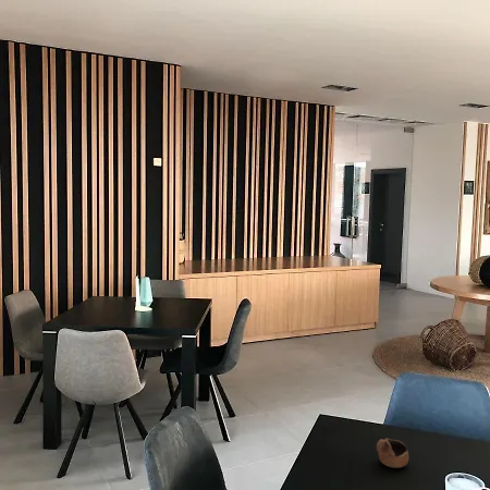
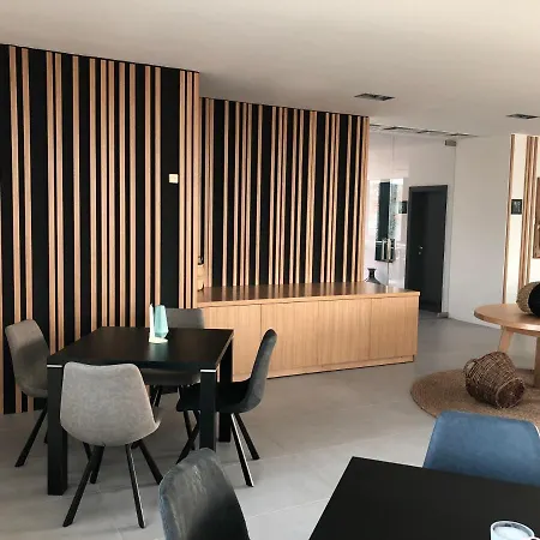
- cup [376,438,409,469]
